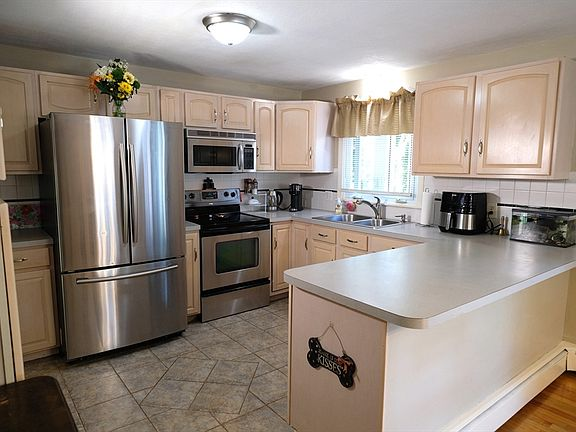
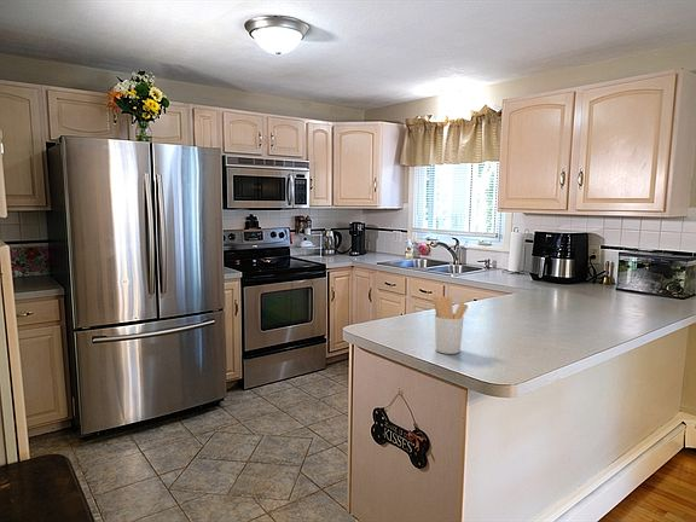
+ utensil holder [431,295,469,355]
